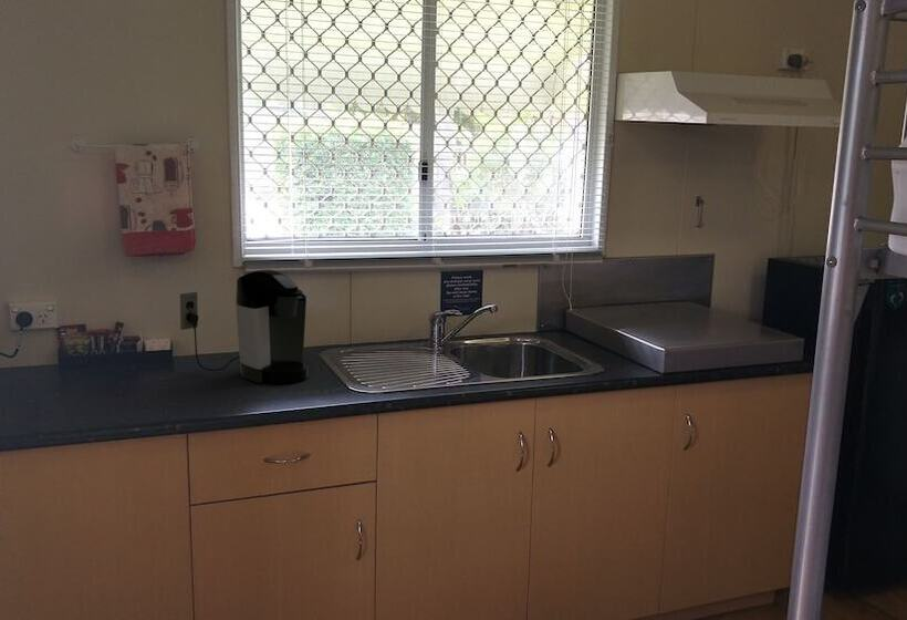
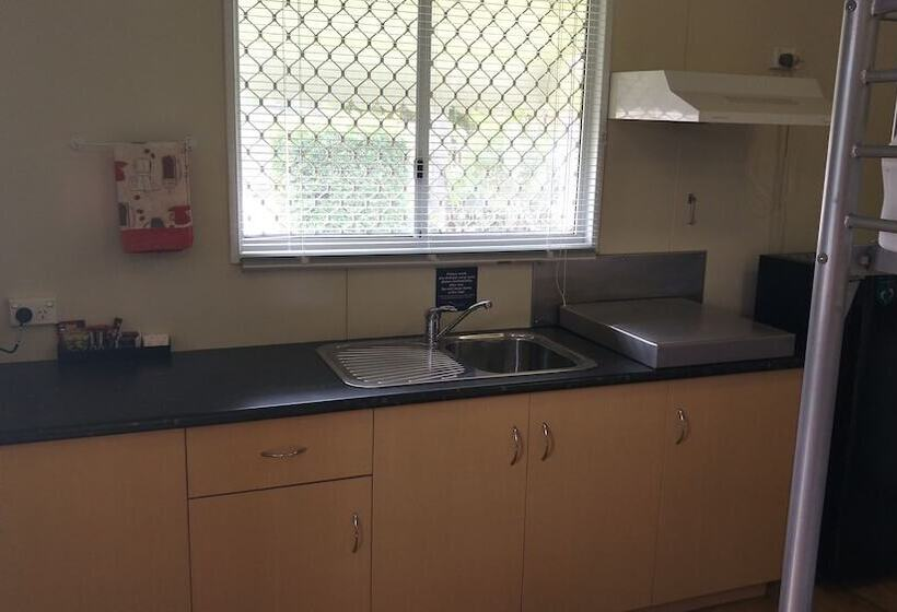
- coffee maker [179,269,310,384]
